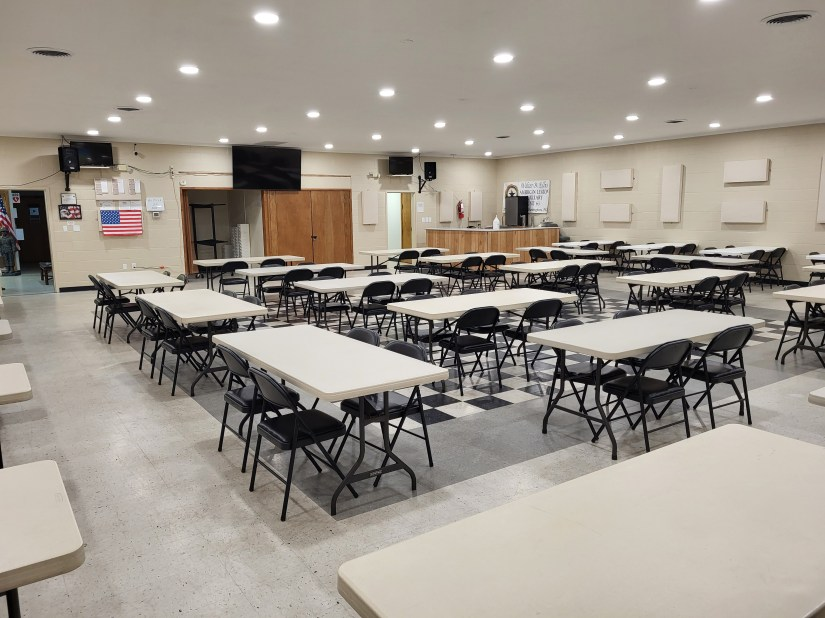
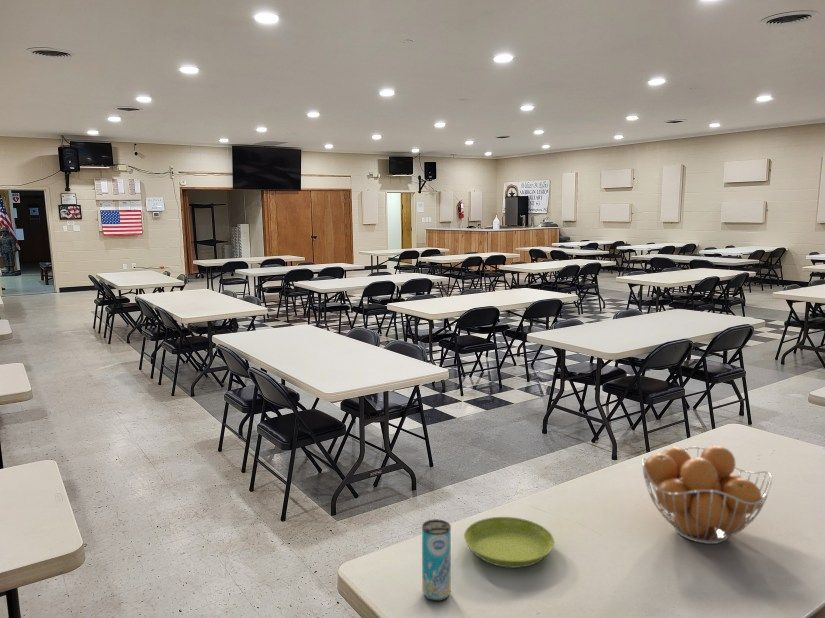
+ fruit basket [641,445,773,545]
+ saucer [463,516,555,569]
+ beverage can [421,518,452,602]
